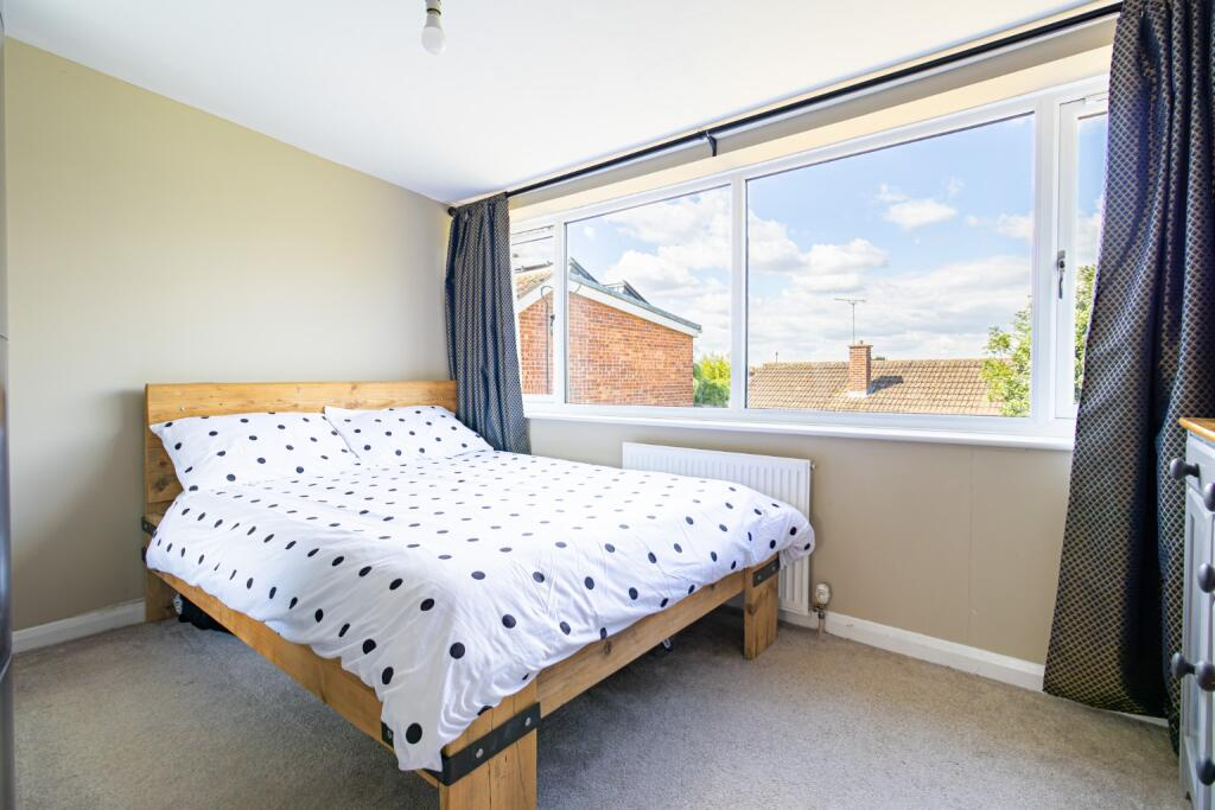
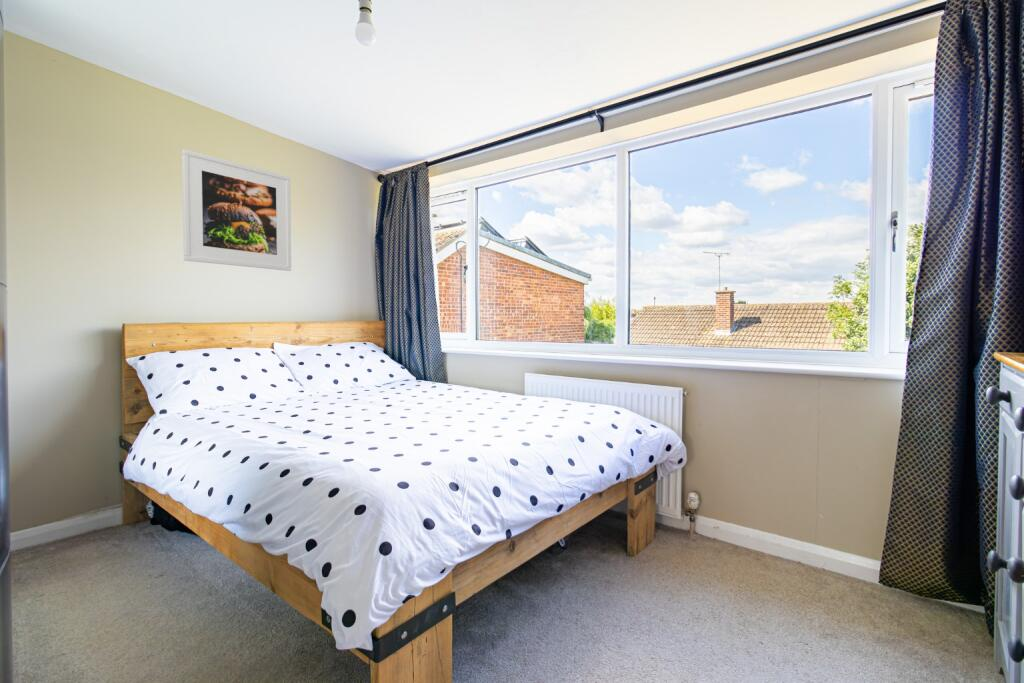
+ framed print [181,148,292,272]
